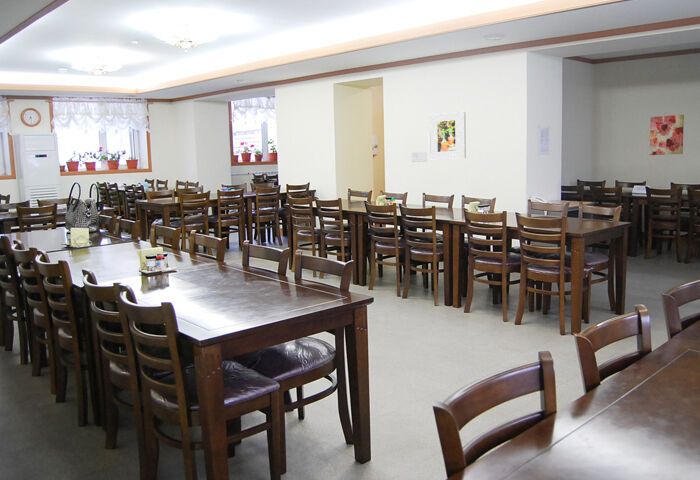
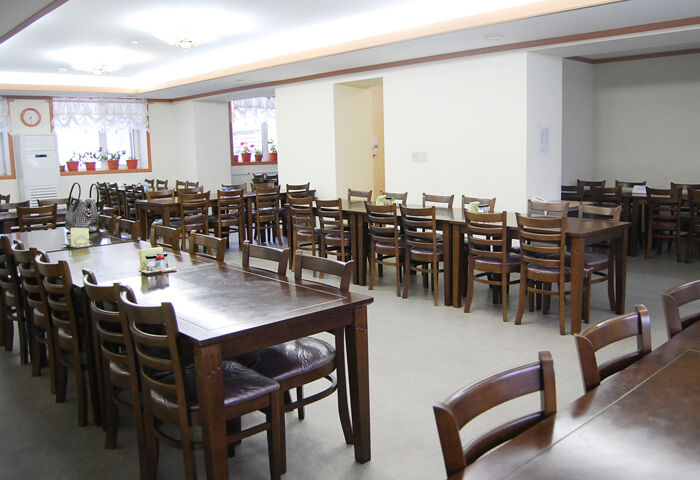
- wall art [649,114,685,156]
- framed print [427,111,467,161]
